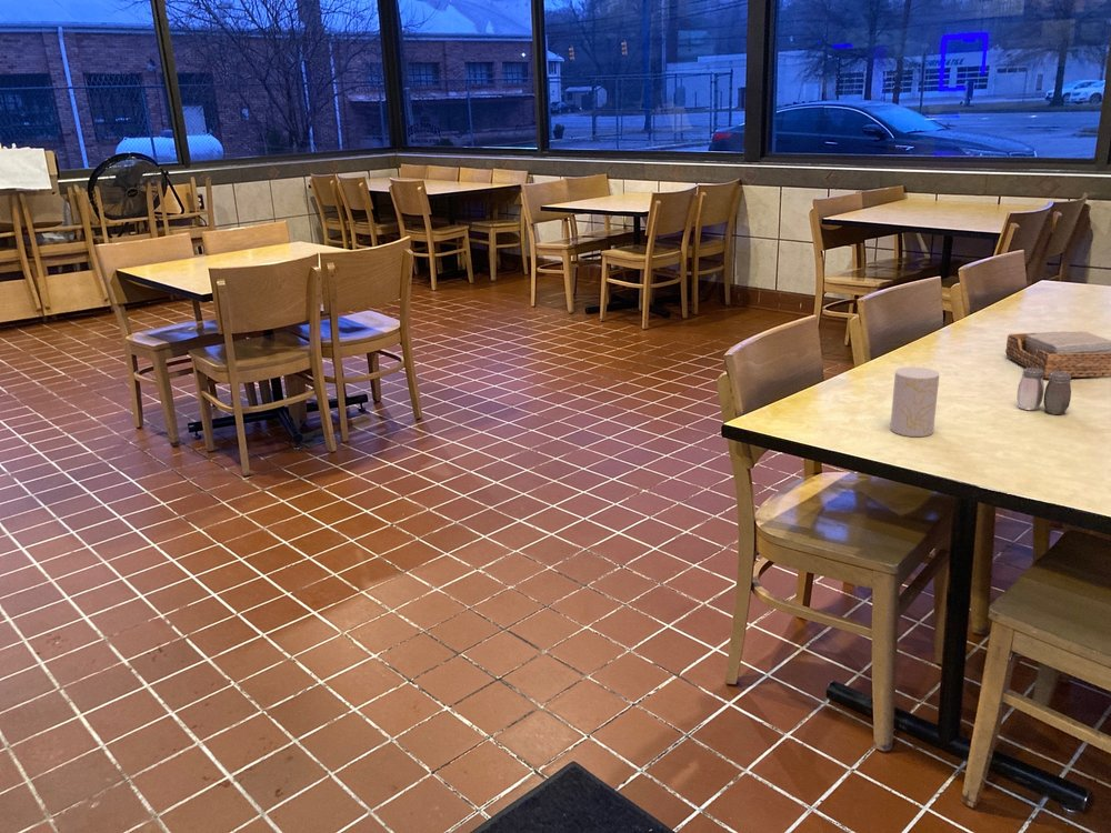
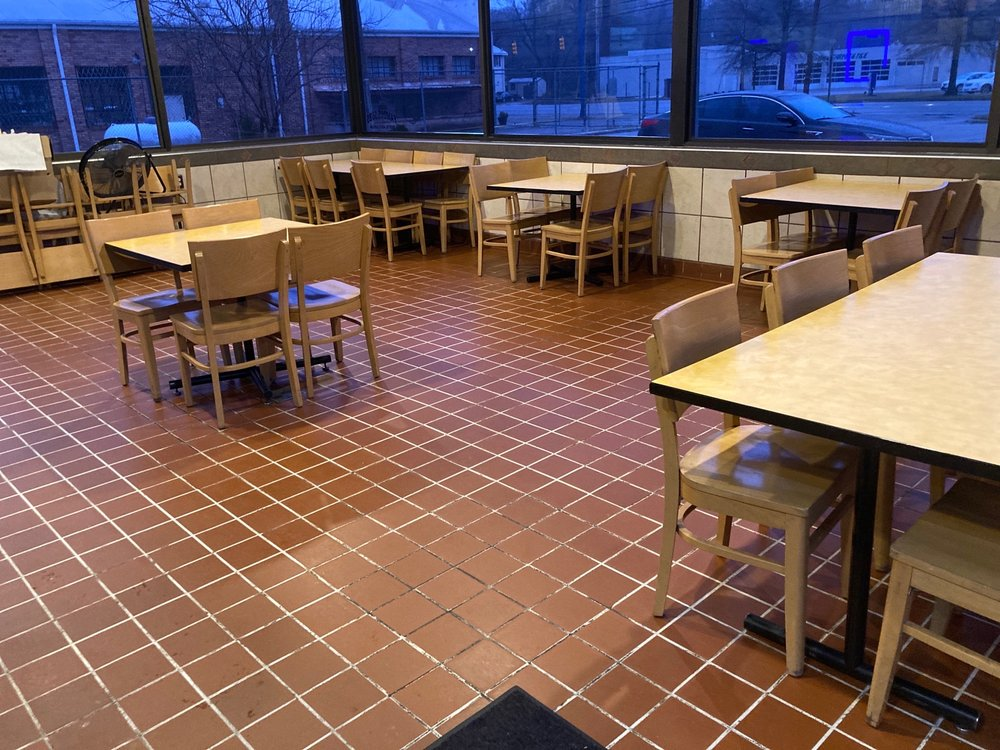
- cup [889,365,941,438]
- salt and pepper shaker [1015,368,1072,415]
- napkin holder [1004,330,1111,379]
